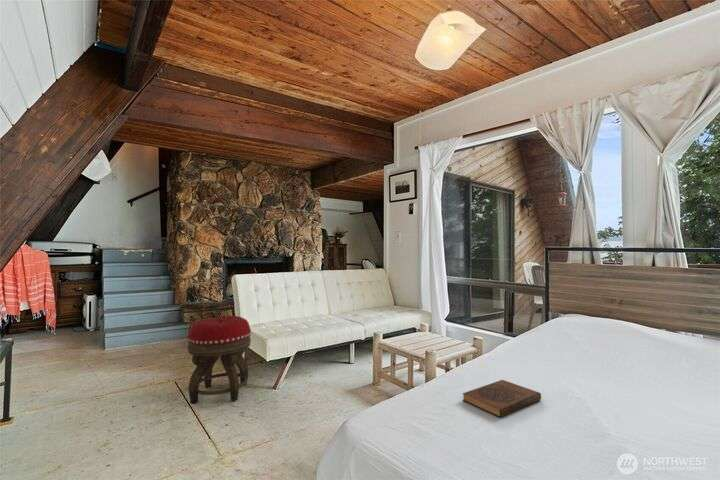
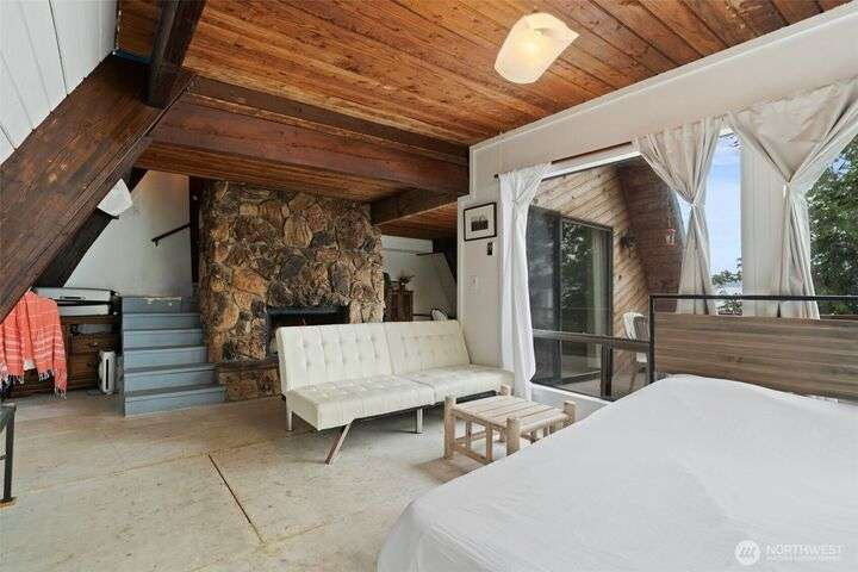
- book [462,379,542,418]
- footstool [186,315,252,405]
